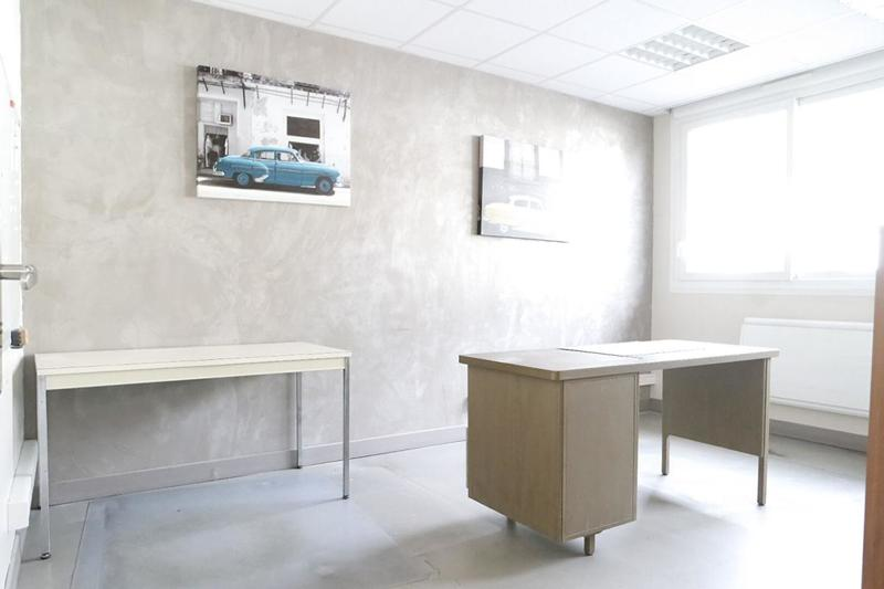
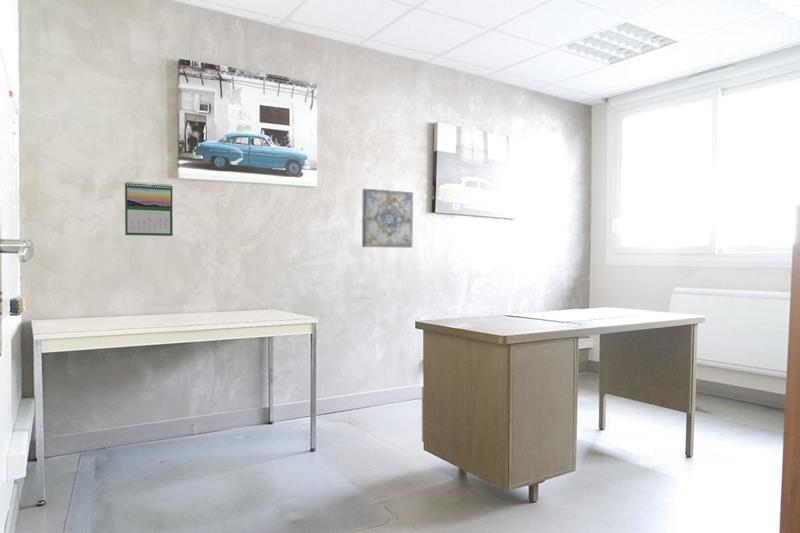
+ wall art [361,188,414,249]
+ calendar [124,181,174,237]
